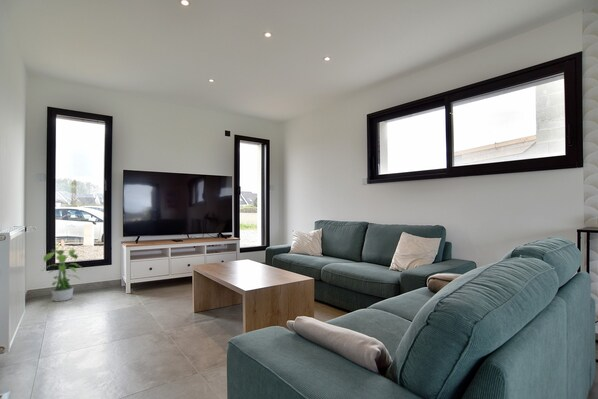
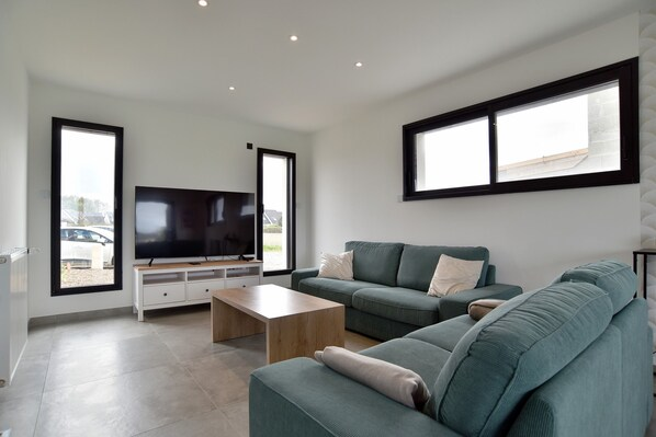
- potted plant [39,247,84,302]
